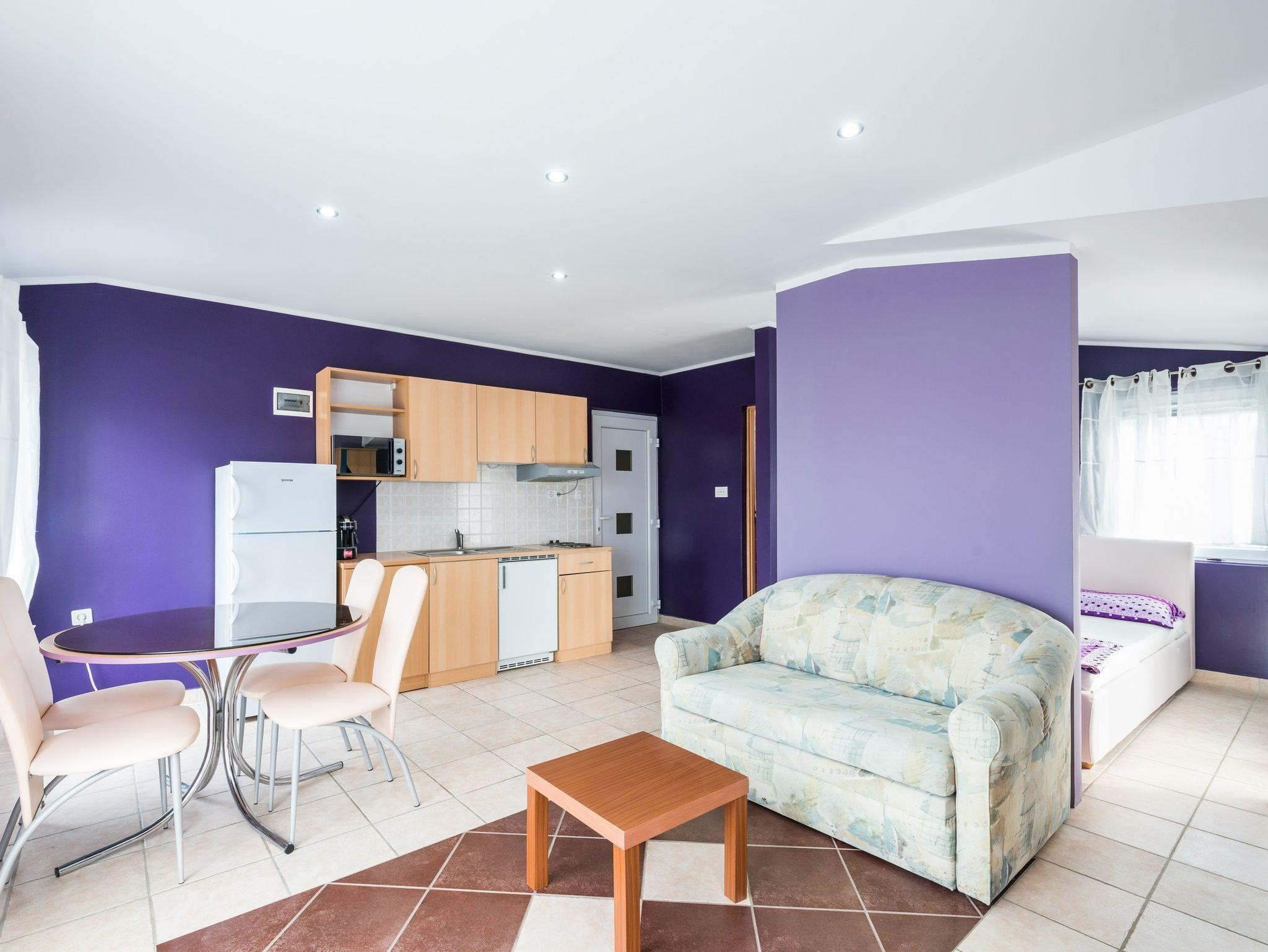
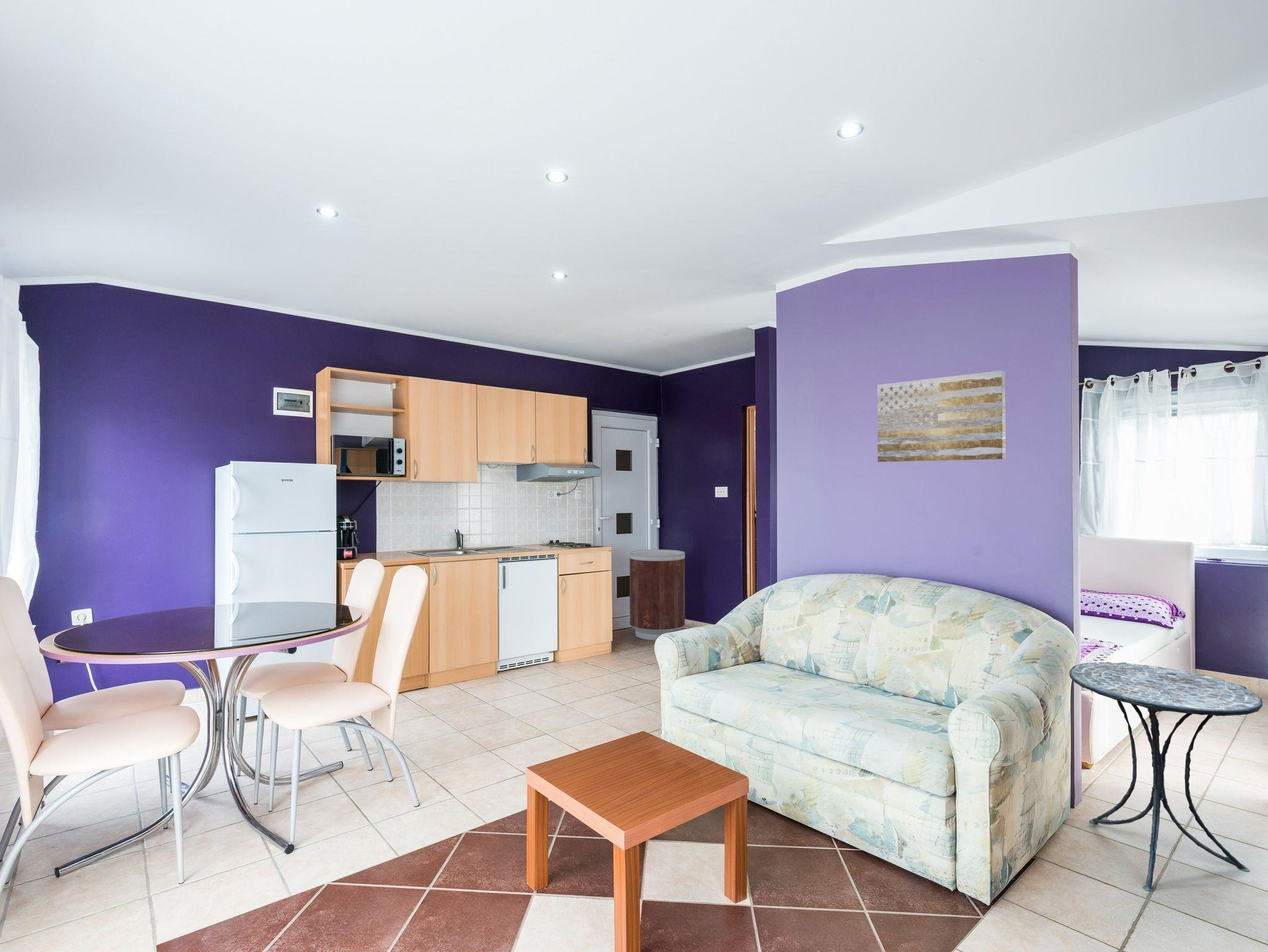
+ side table [1069,661,1263,892]
+ wall art [877,370,1006,462]
+ trash can [629,549,685,641]
